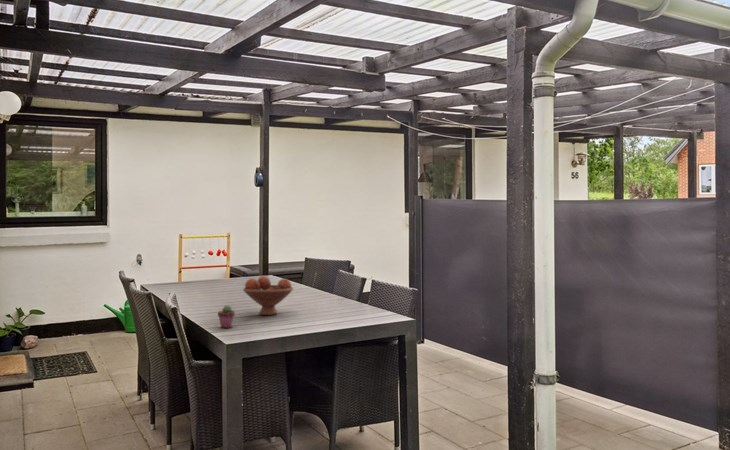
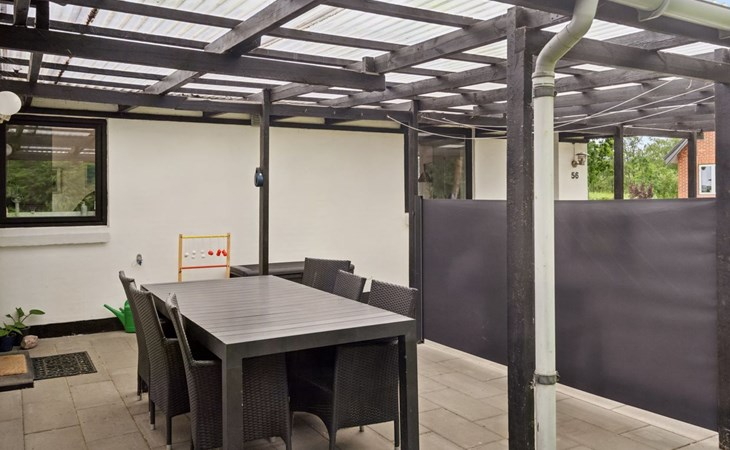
- fruit bowl [242,275,294,316]
- potted succulent [217,304,236,329]
